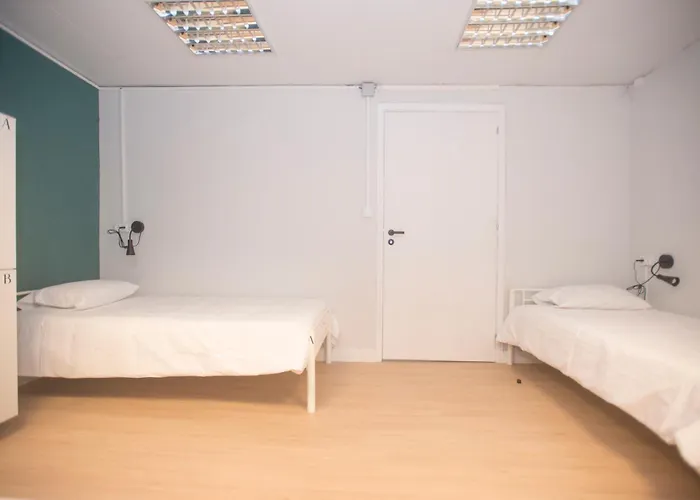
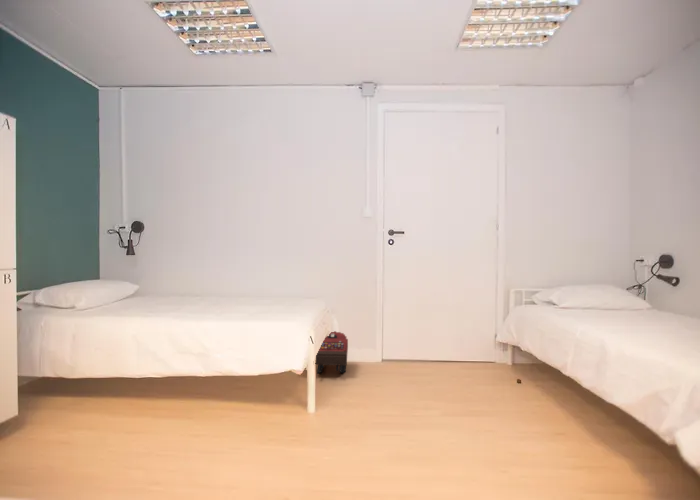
+ backpack [314,330,349,375]
